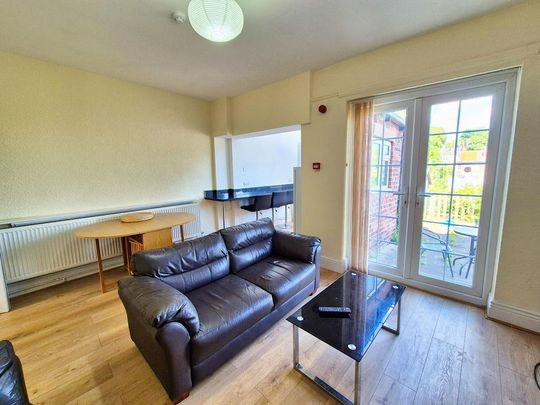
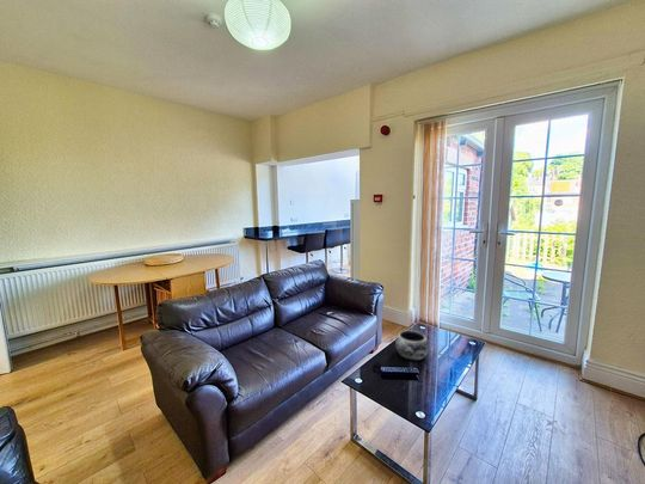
+ decorative bowl [394,330,430,362]
